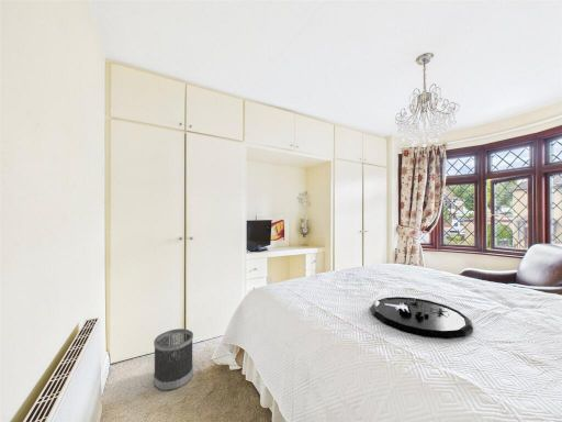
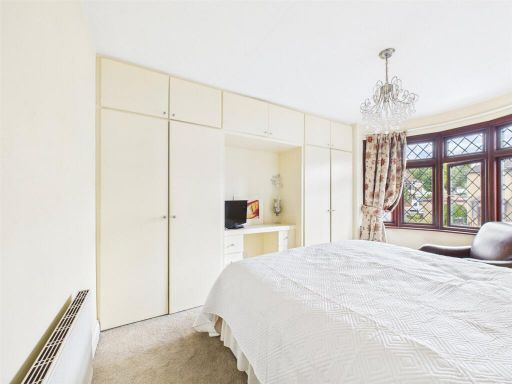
- wastebasket [153,327,194,392]
- decorative tray [370,288,474,340]
